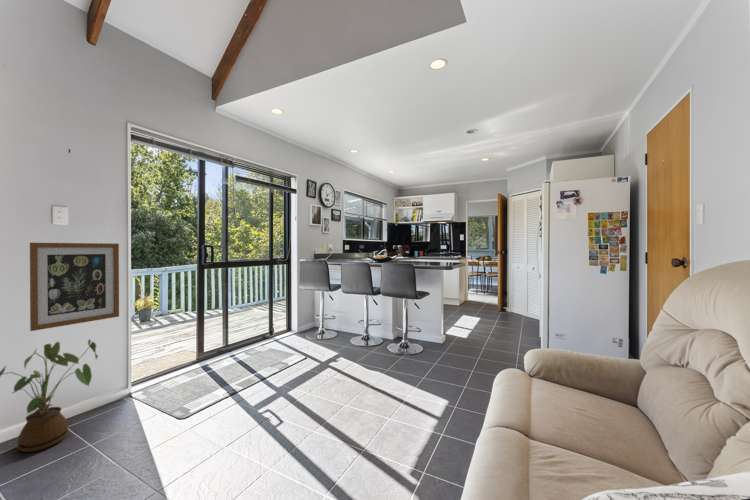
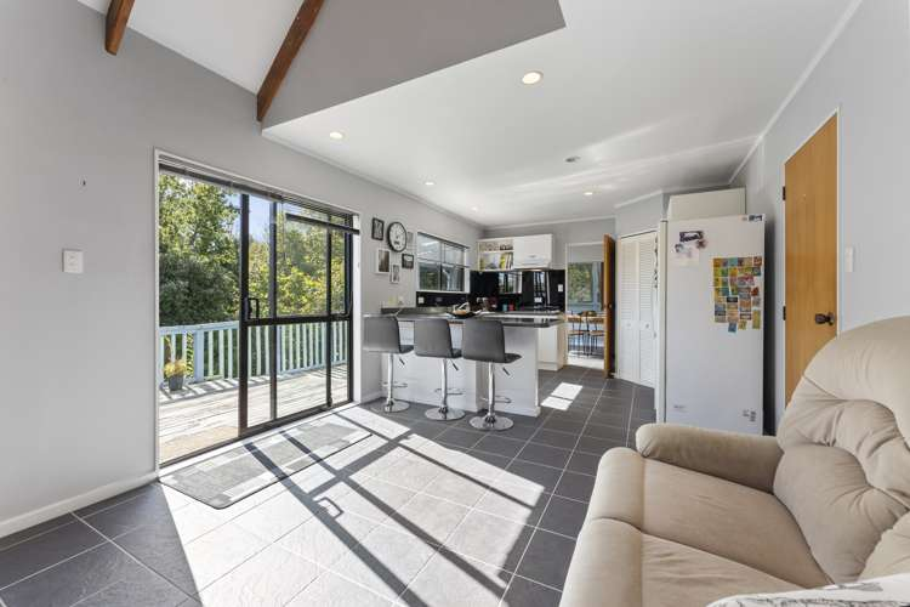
- wall art [29,242,120,332]
- house plant [0,338,99,453]
